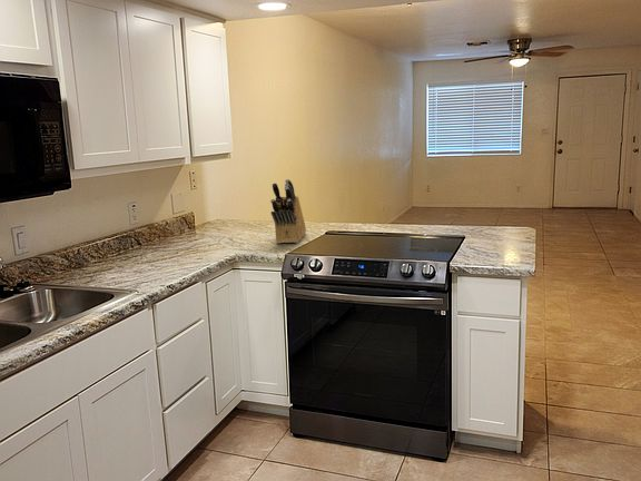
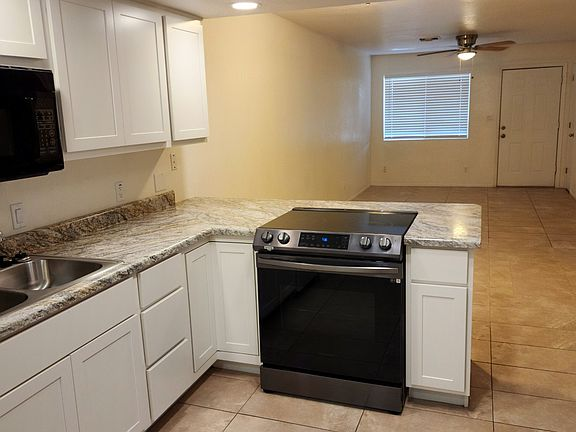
- knife block [269,178,307,244]
